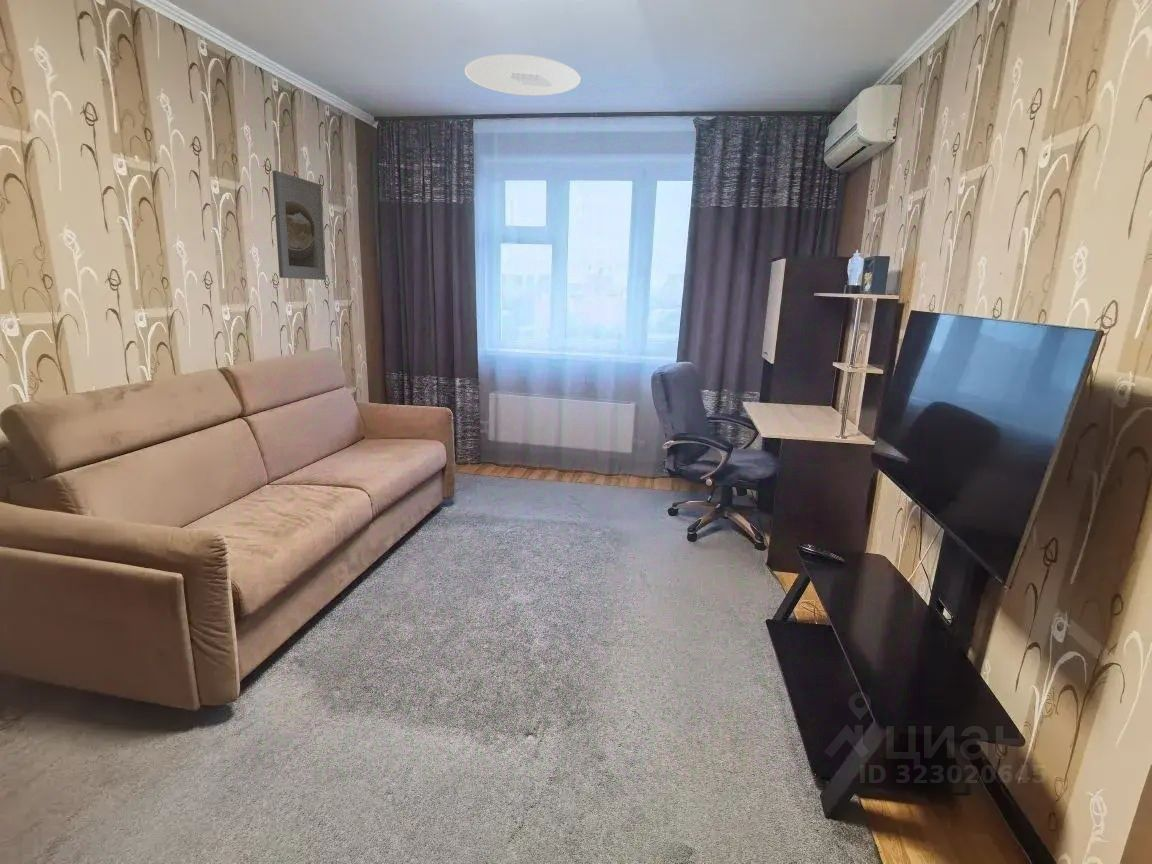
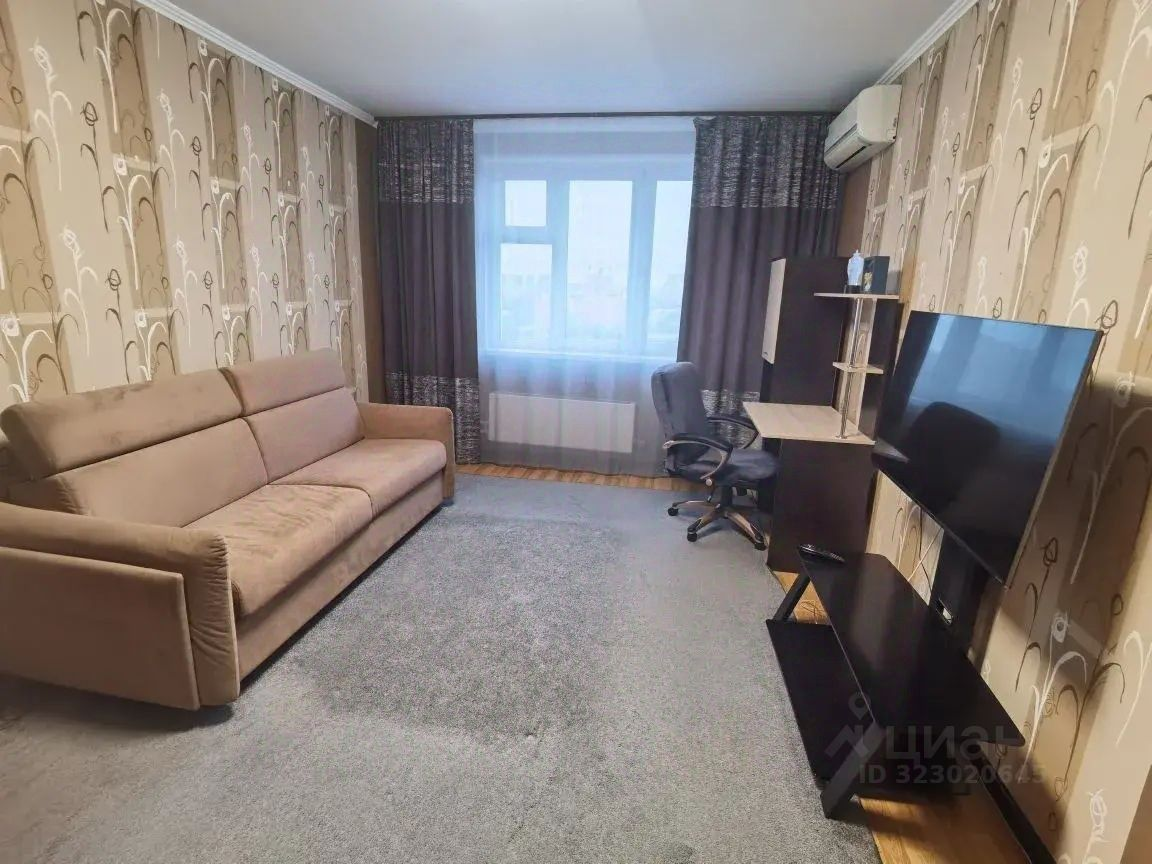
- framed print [271,170,327,281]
- ceiling light [464,53,582,97]
